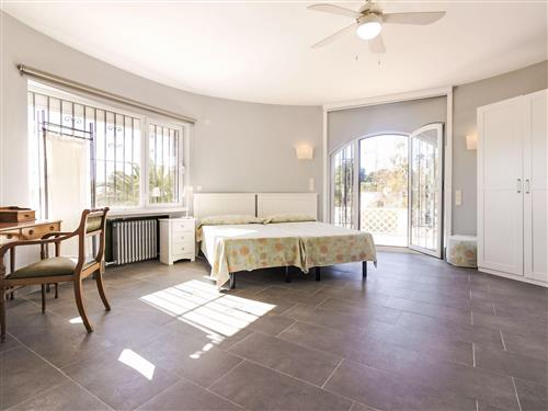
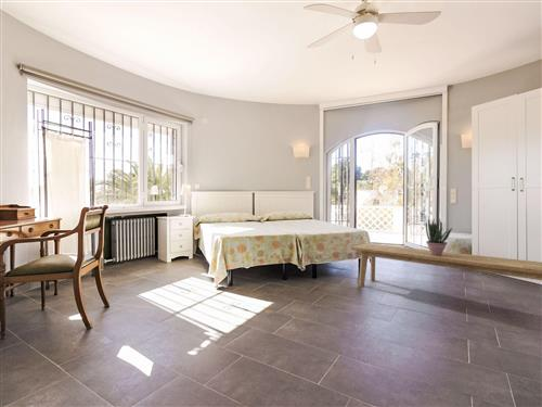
+ potted plant [425,217,453,256]
+ bench [350,243,542,288]
